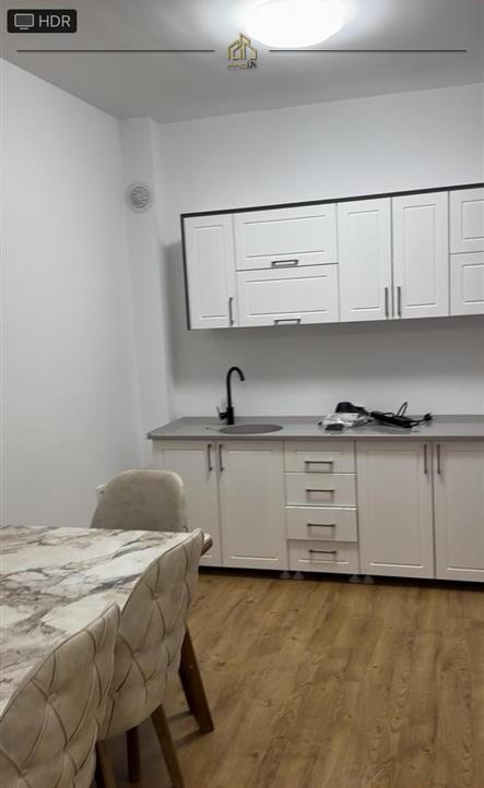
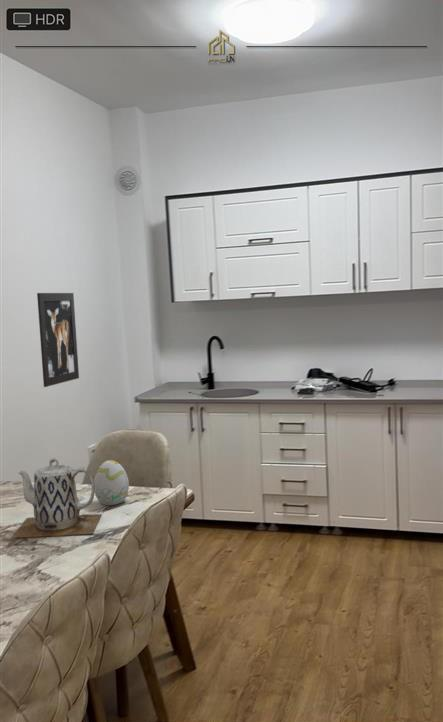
+ decorative egg [93,459,130,506]
+ teapot [10,457,103,539]
+ wall art [36,292,80,388]
